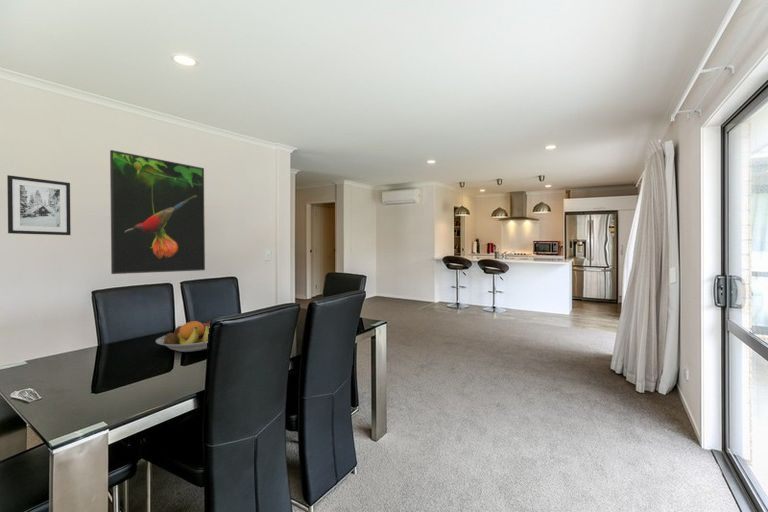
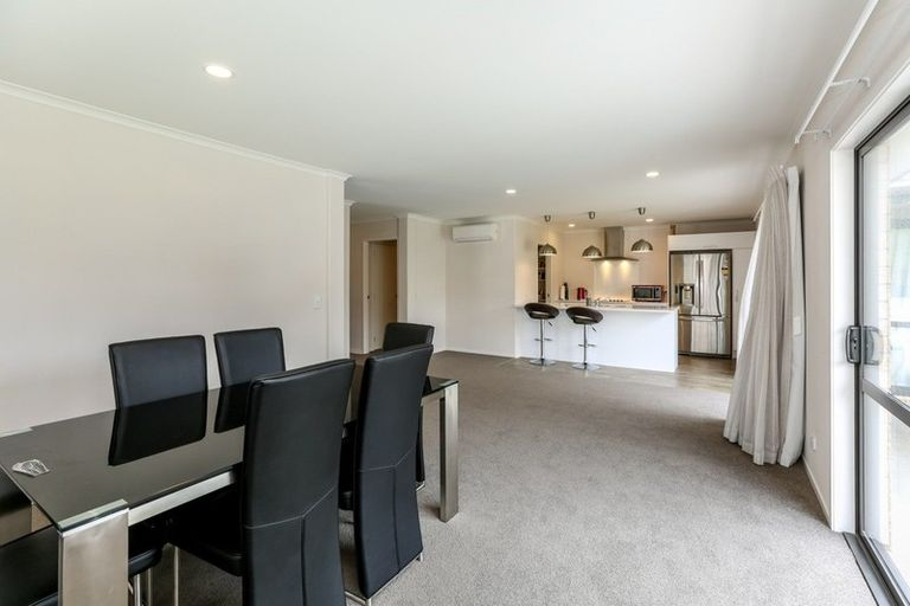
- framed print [109,149,206,275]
- fruit bowl [155,320,212,353]
- wall art [6,174,72,236]
